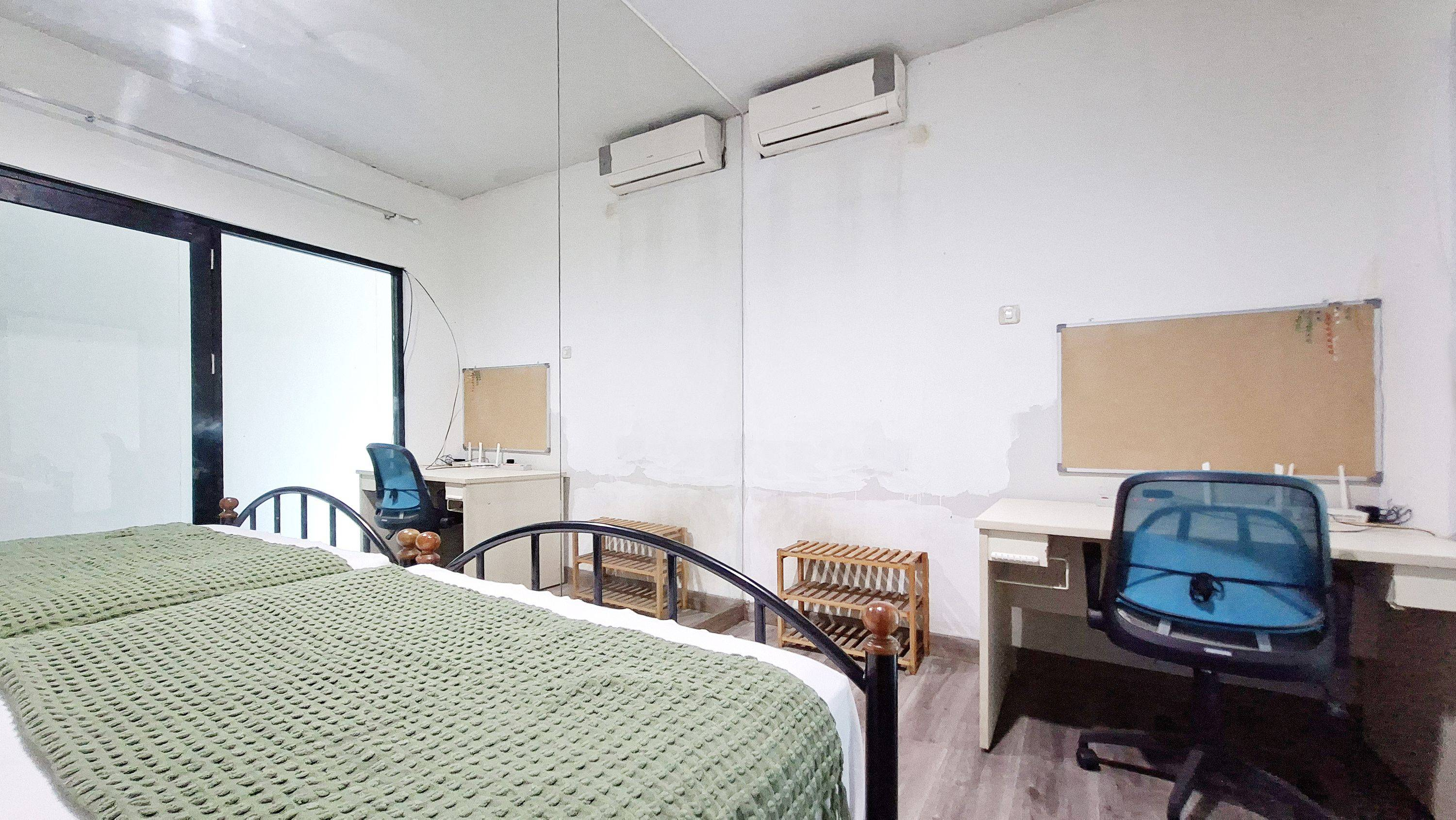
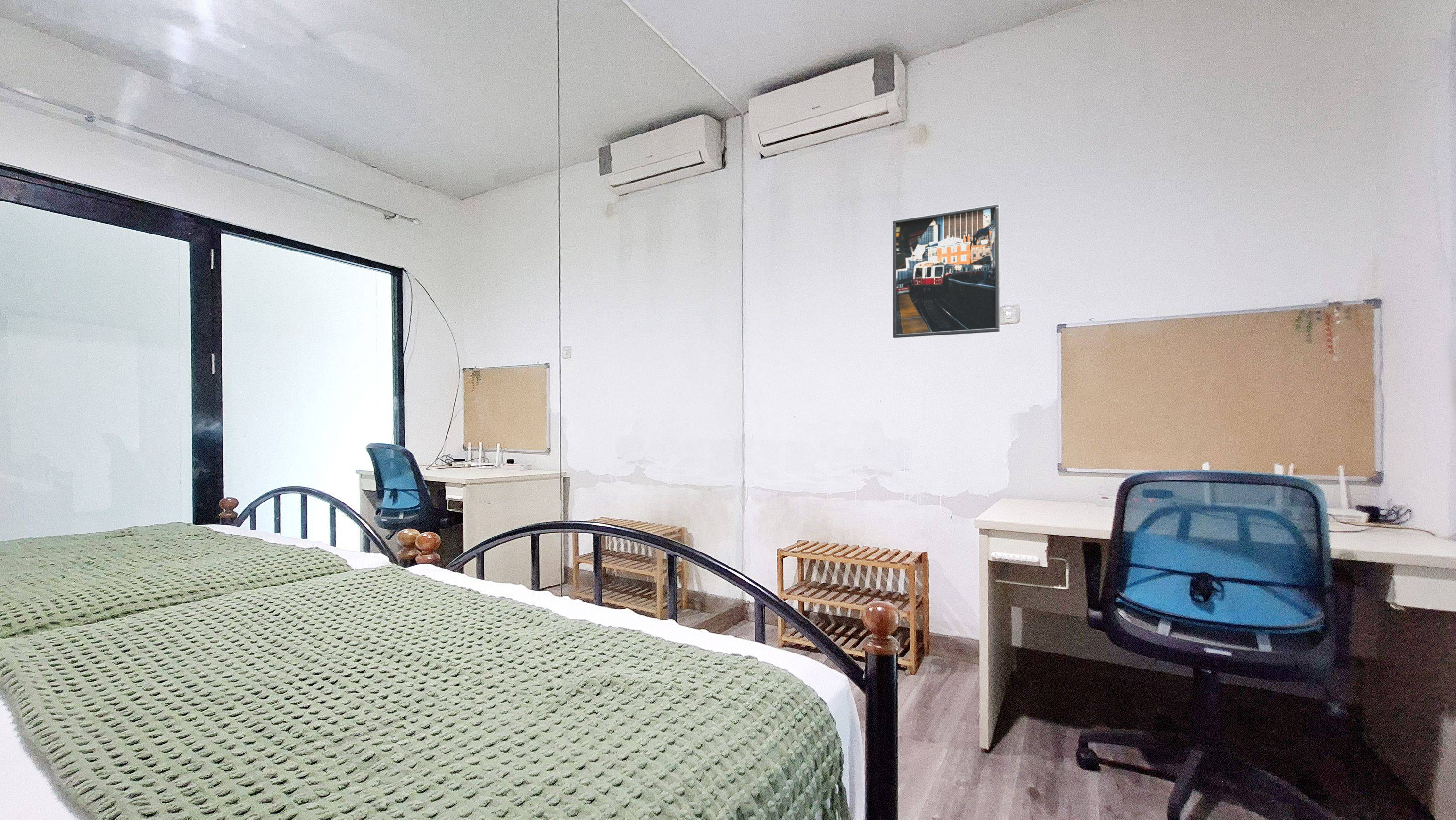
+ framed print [893,203,1000,338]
